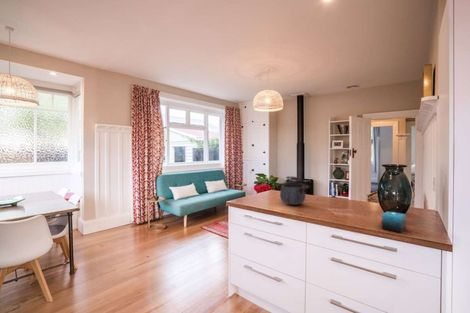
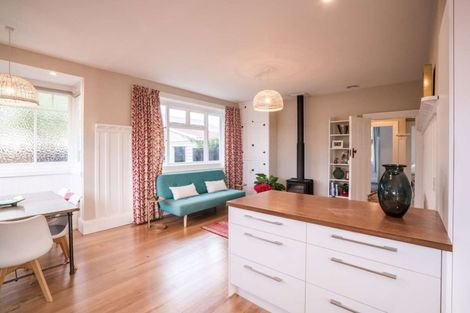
- kettle [275,175,310,206]
- candle [381,210,407,234]
